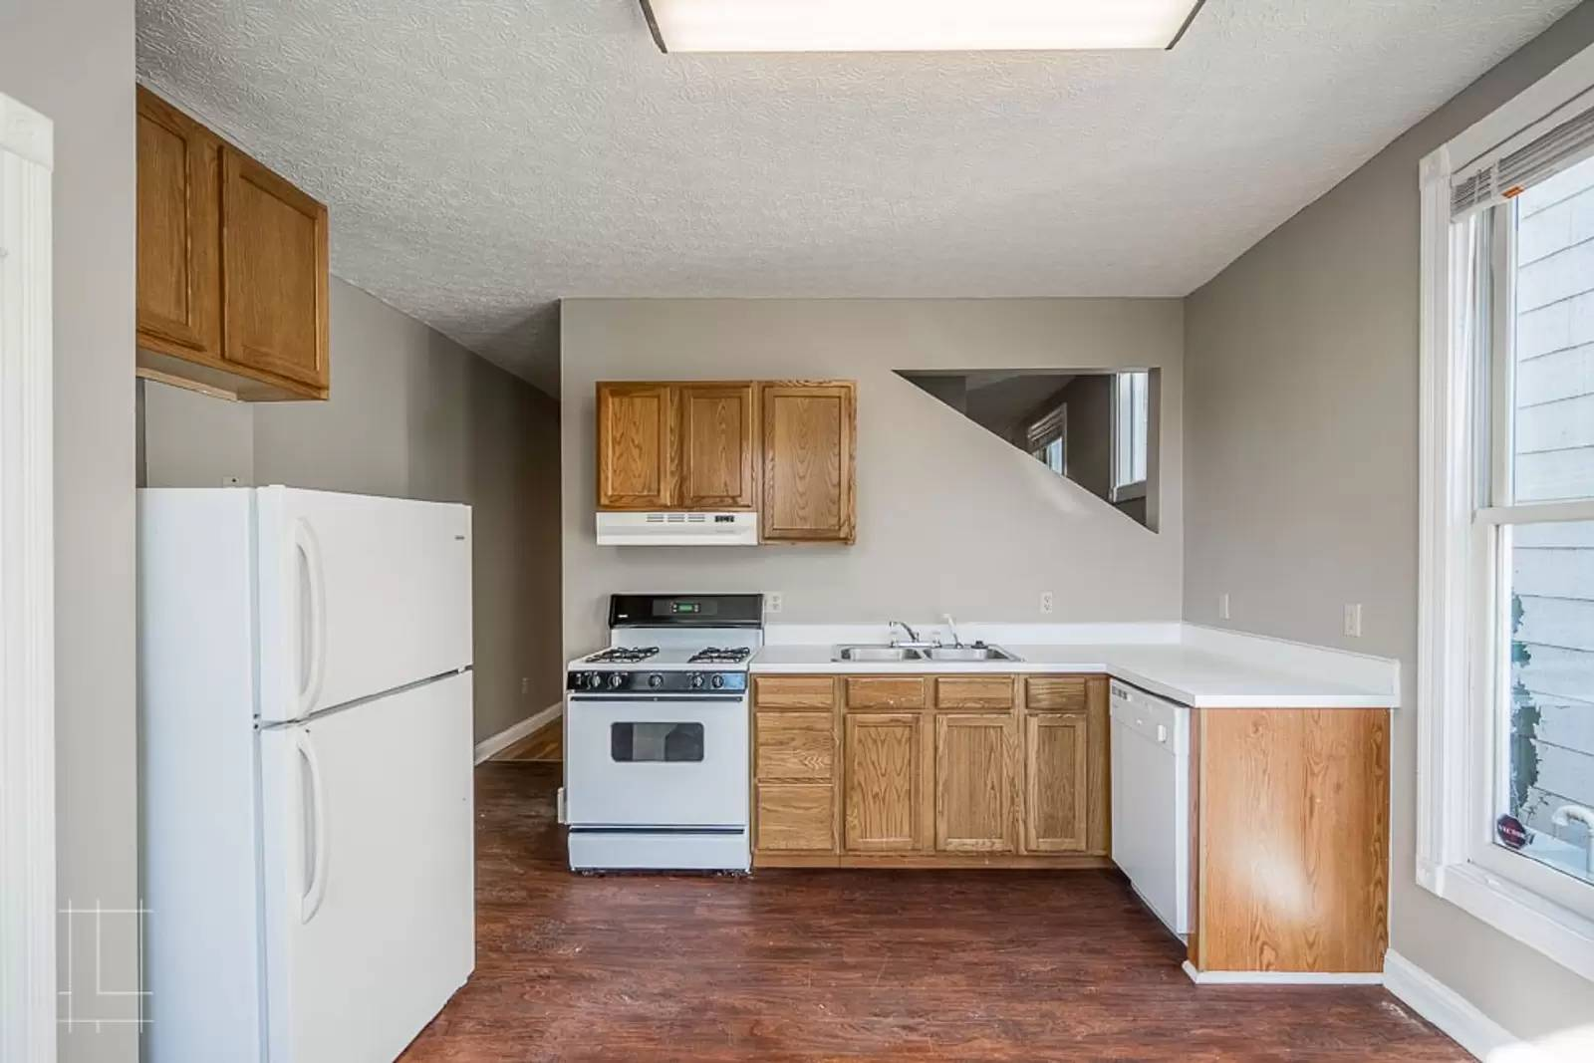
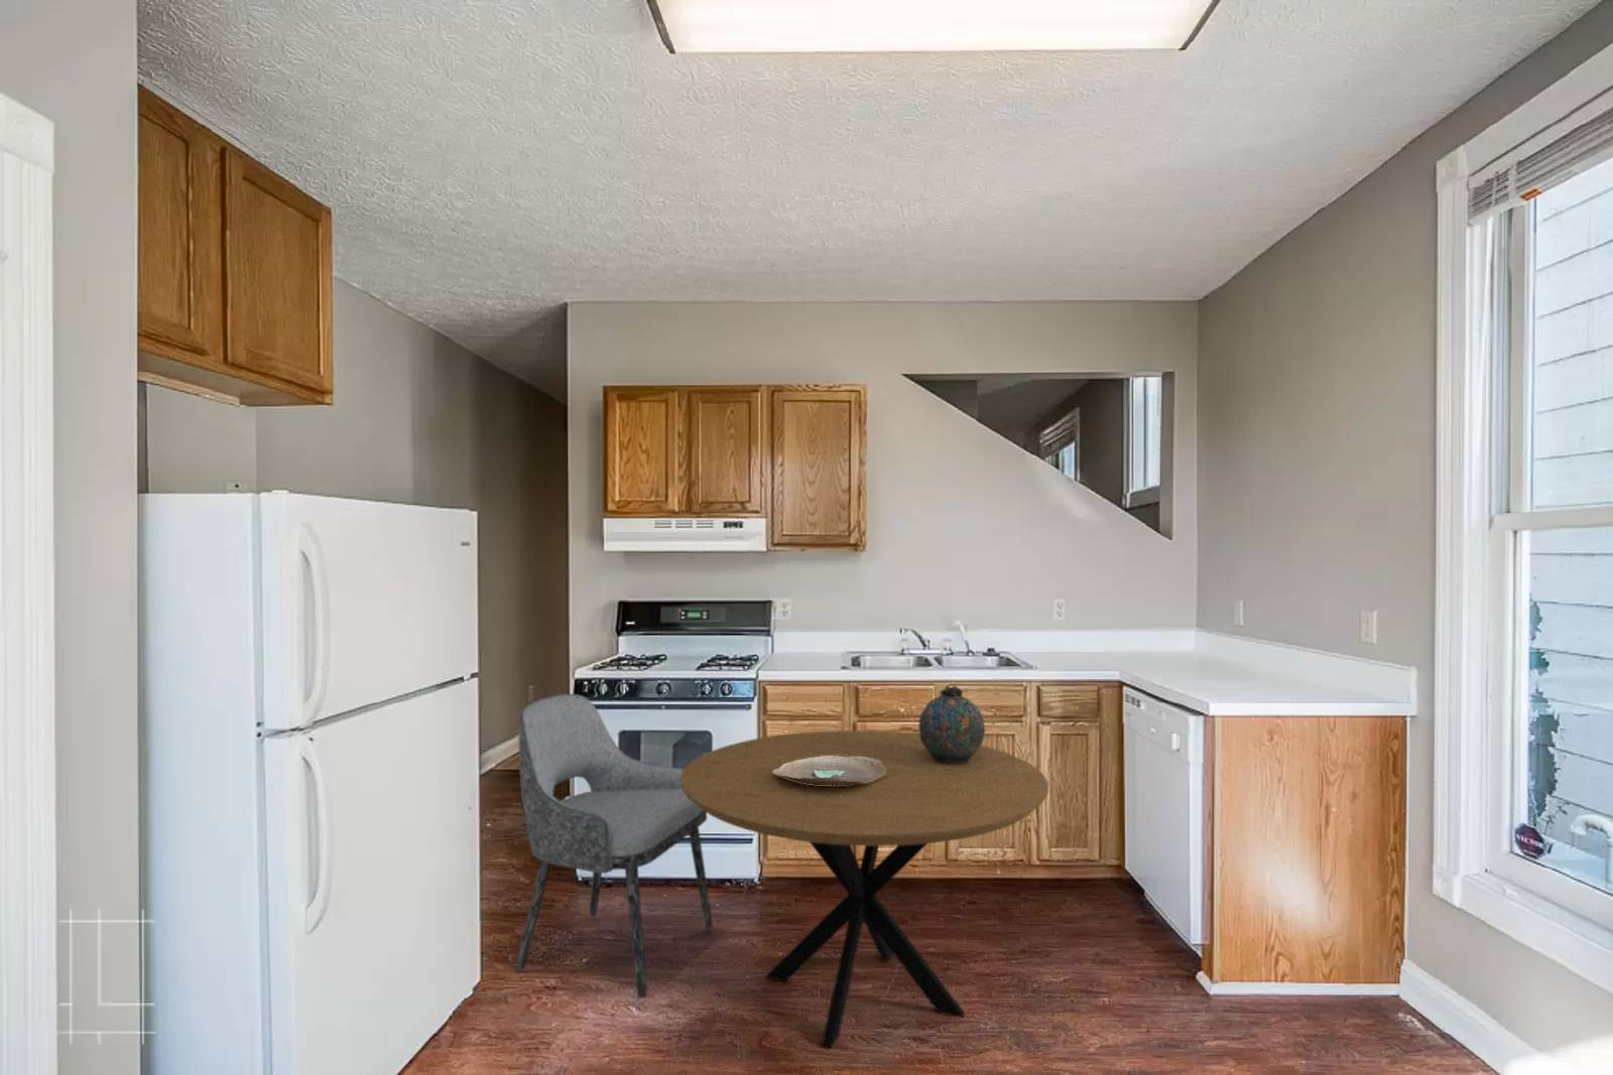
+ snuff bottle [917,684,987,764]
+ dining chair [515,693,714,999]
+ decorative bowl [773,756,886,786]
+ dining table [680,729,1049,1051]
